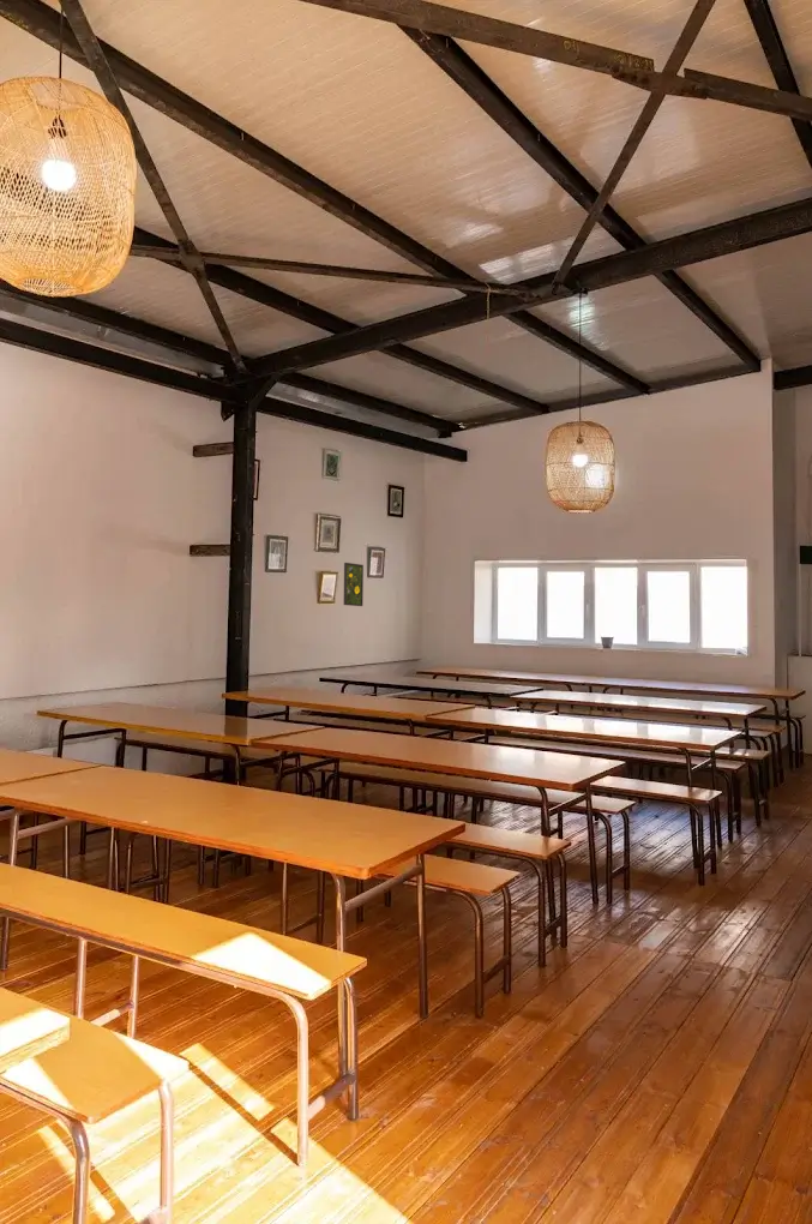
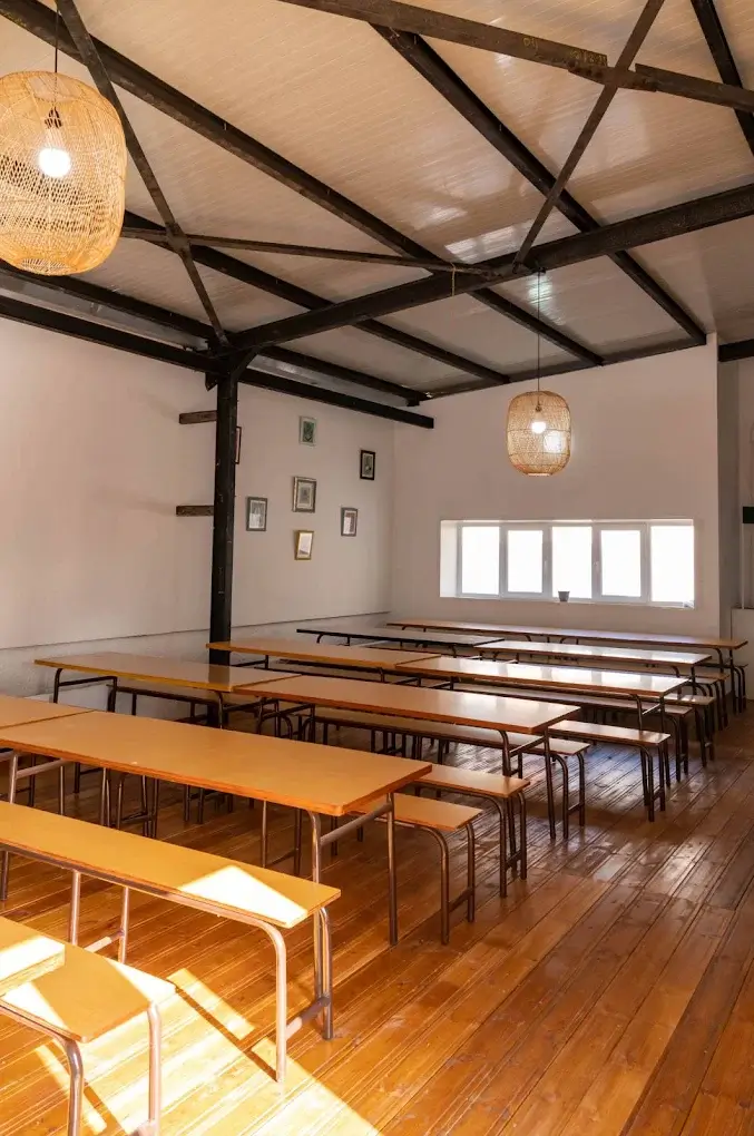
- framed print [343,562,365,607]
